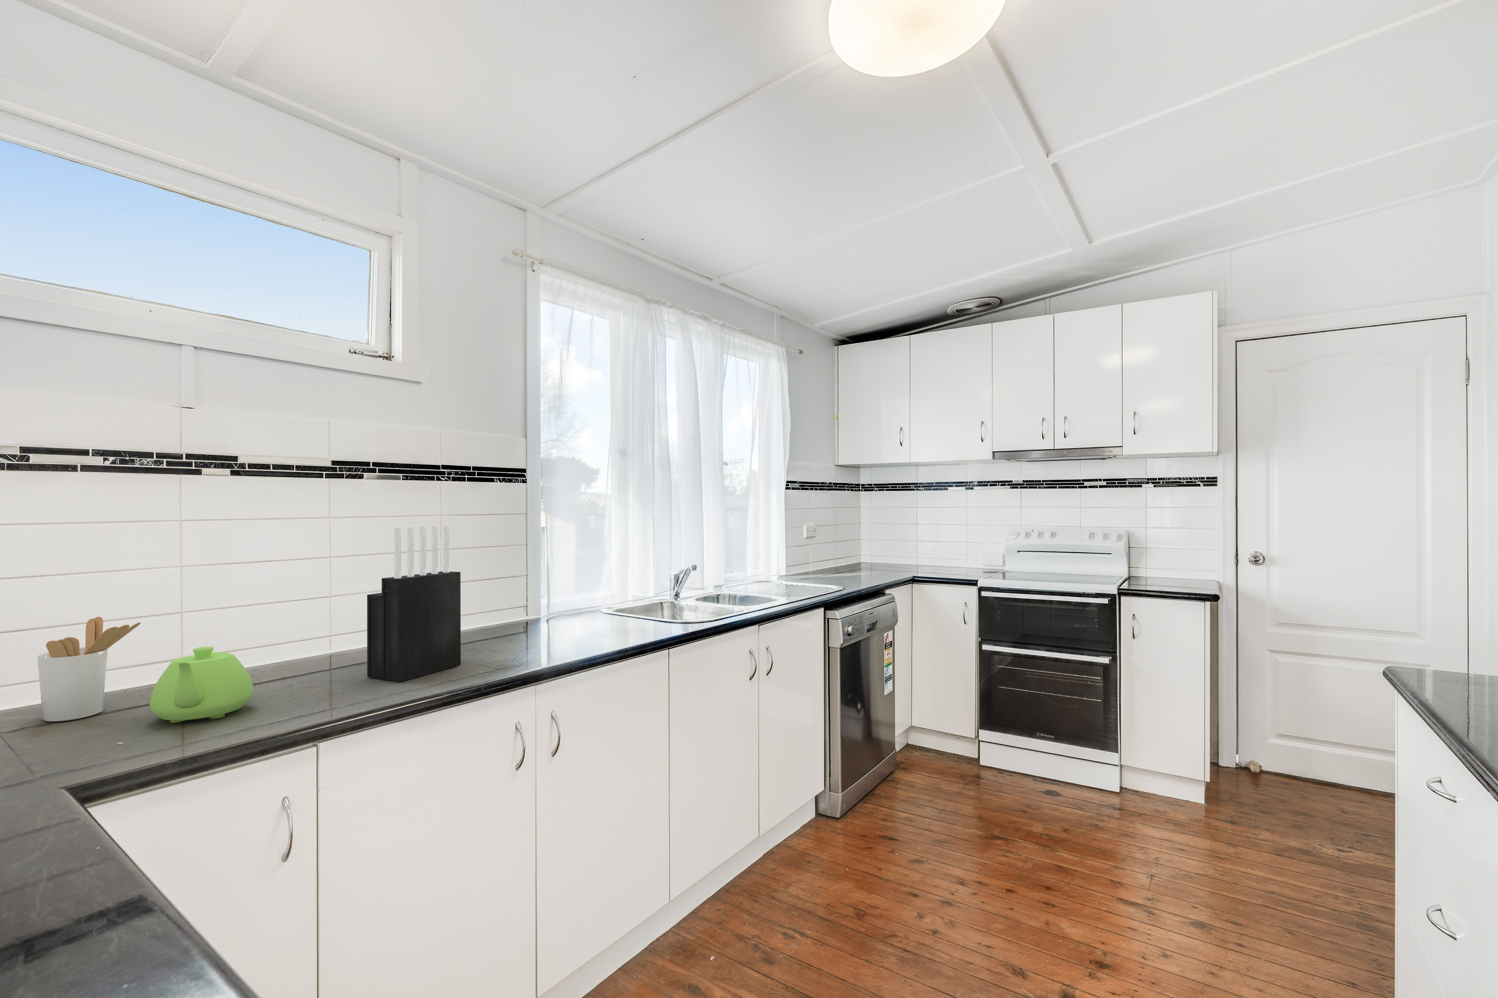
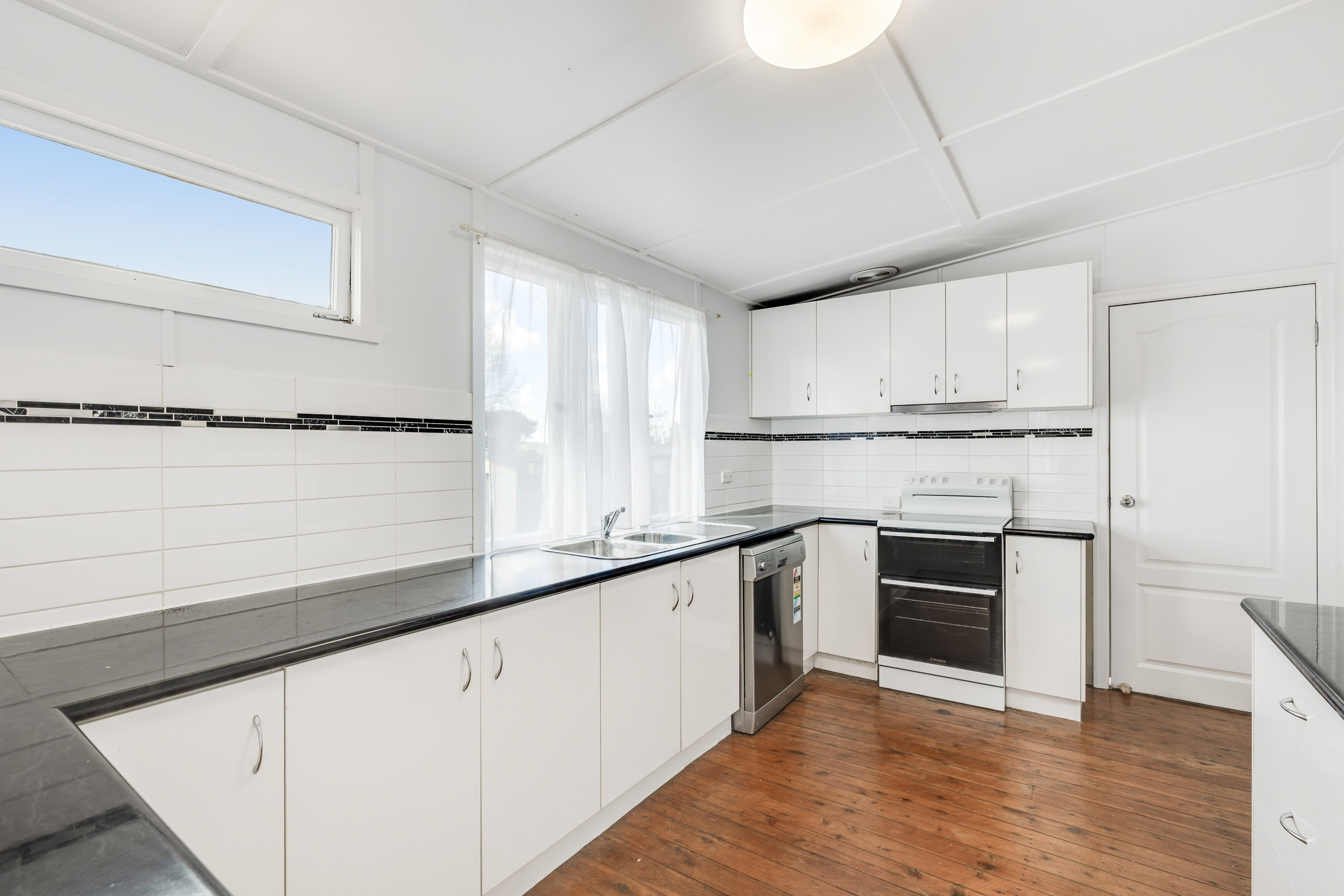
- knife block [367,525,461,683]
- teapot [149,646,254,723]
- utensil holder [37,616,142,722]
